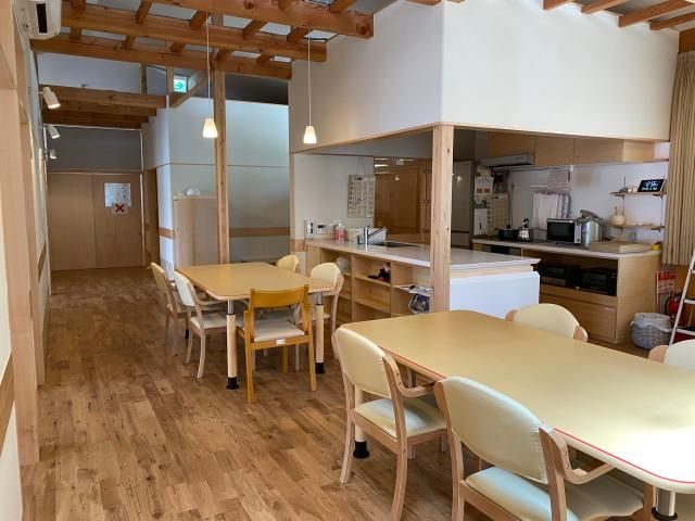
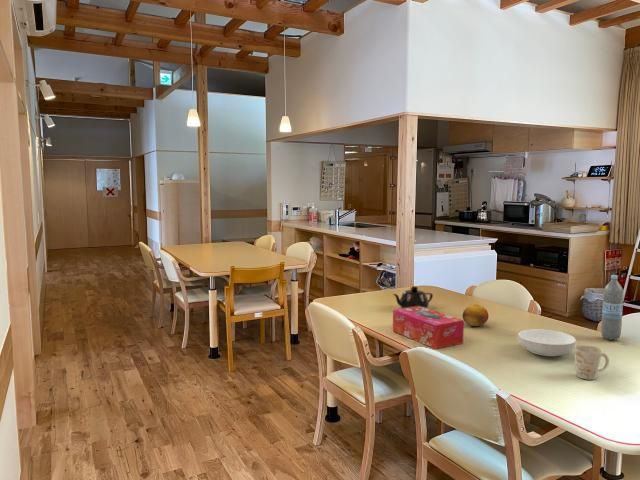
+ tissue box [392,306,465,350]
+ mug [573,344,610,381]
+ fruit [461,303,489,327]
+ serving bowl [517,328,577,357]
+ water bottle [600,274,625,341]
+ teapot [391,285,434,309]
